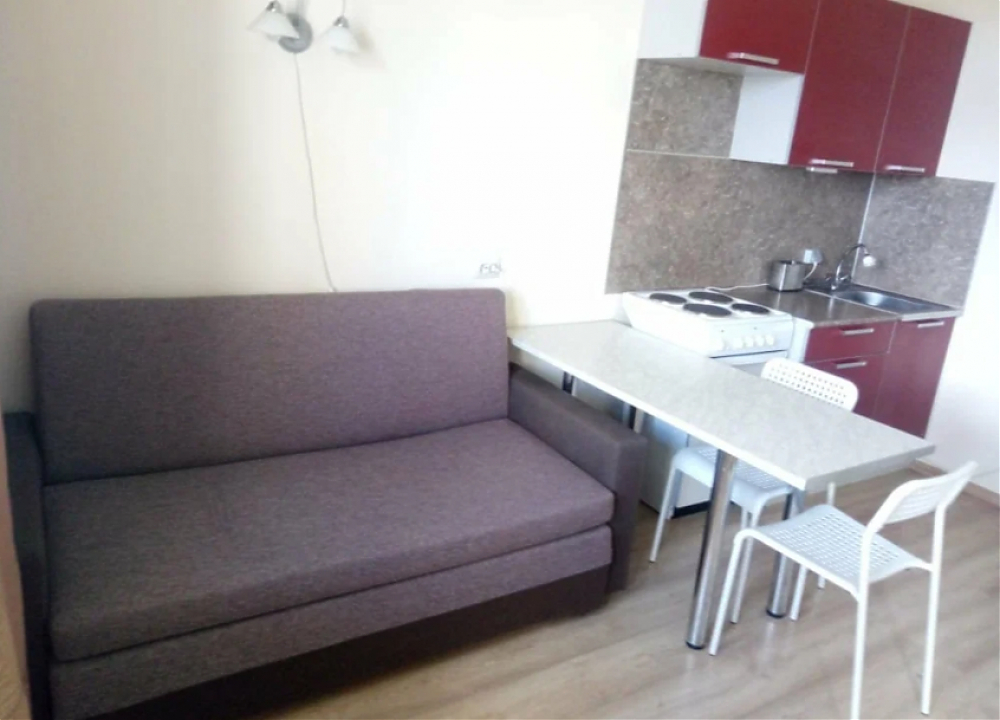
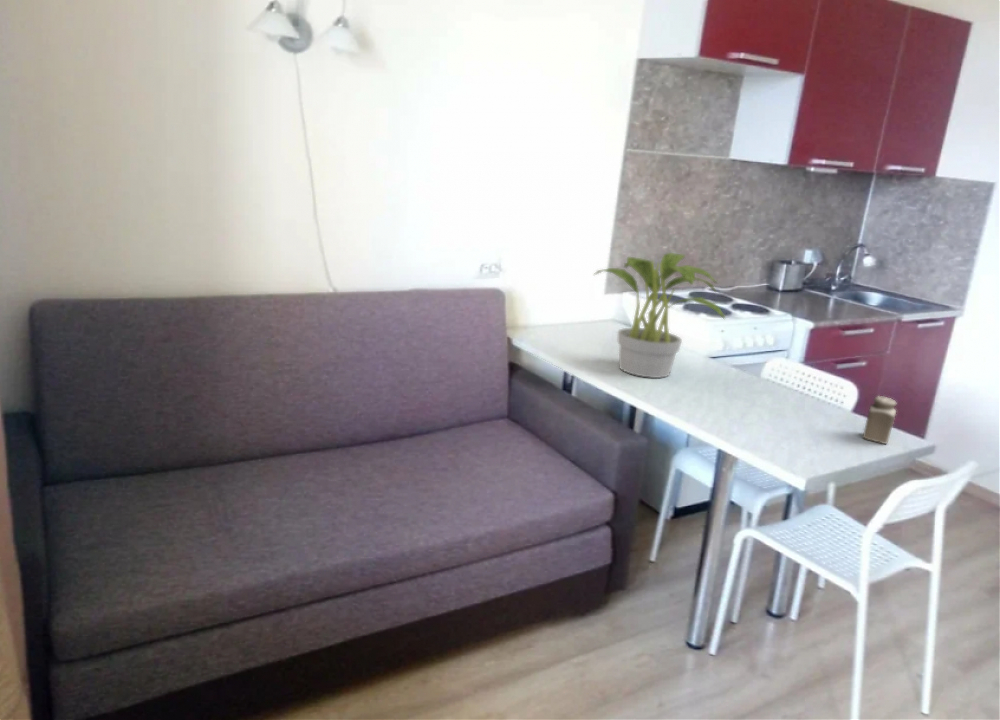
+ potted plant [593,252,726,379]
+ salt shaker [862,395,897,445]
